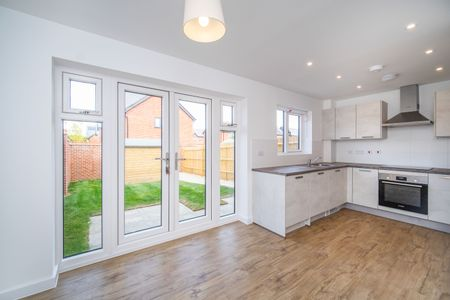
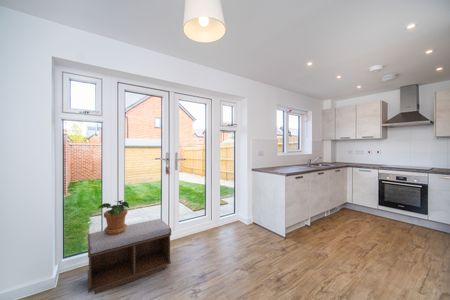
+ bench [87,218,172,296]
+ potted plant [97,199,130,235]
